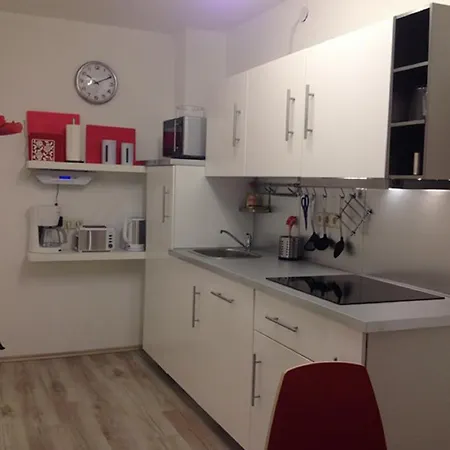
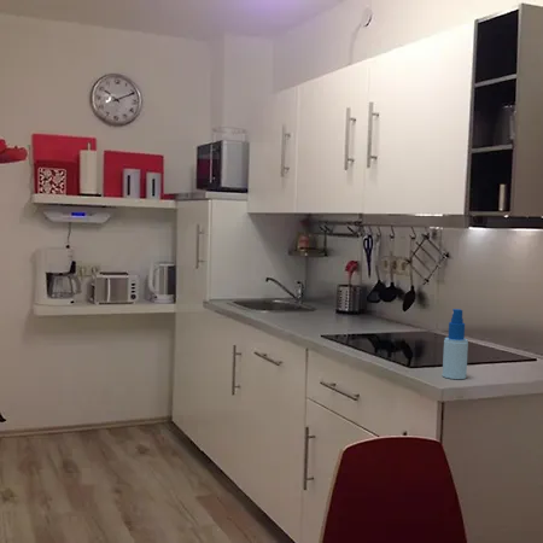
+ spray bottle [442,308,469,380]
